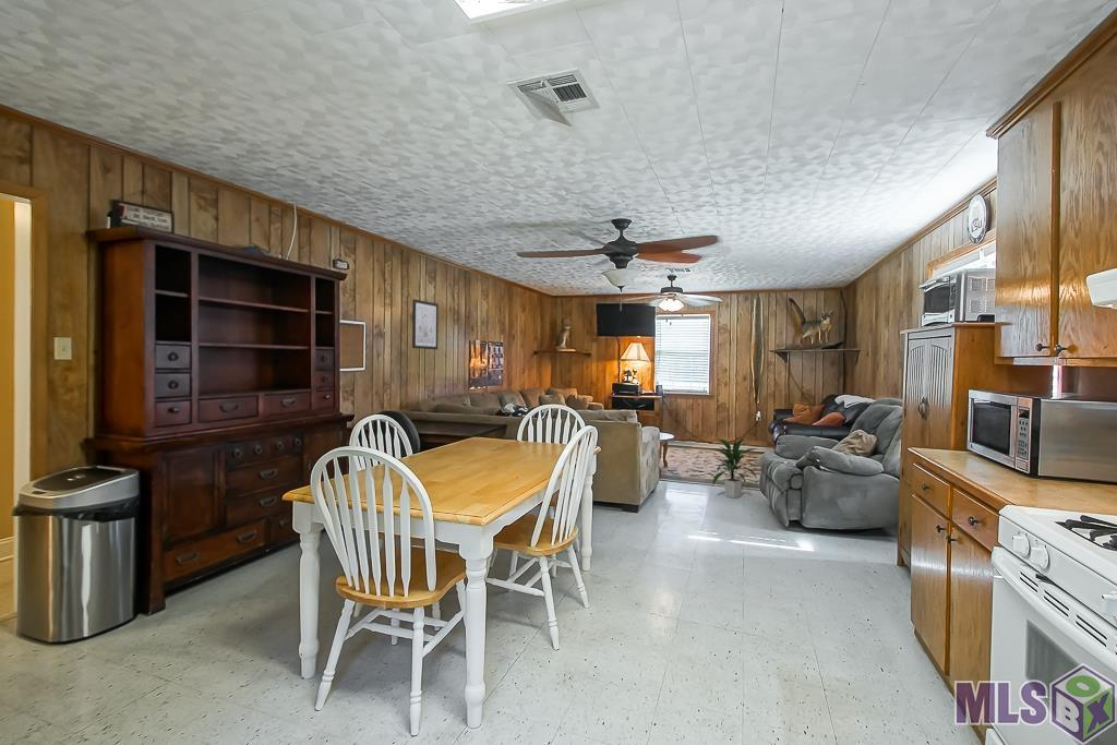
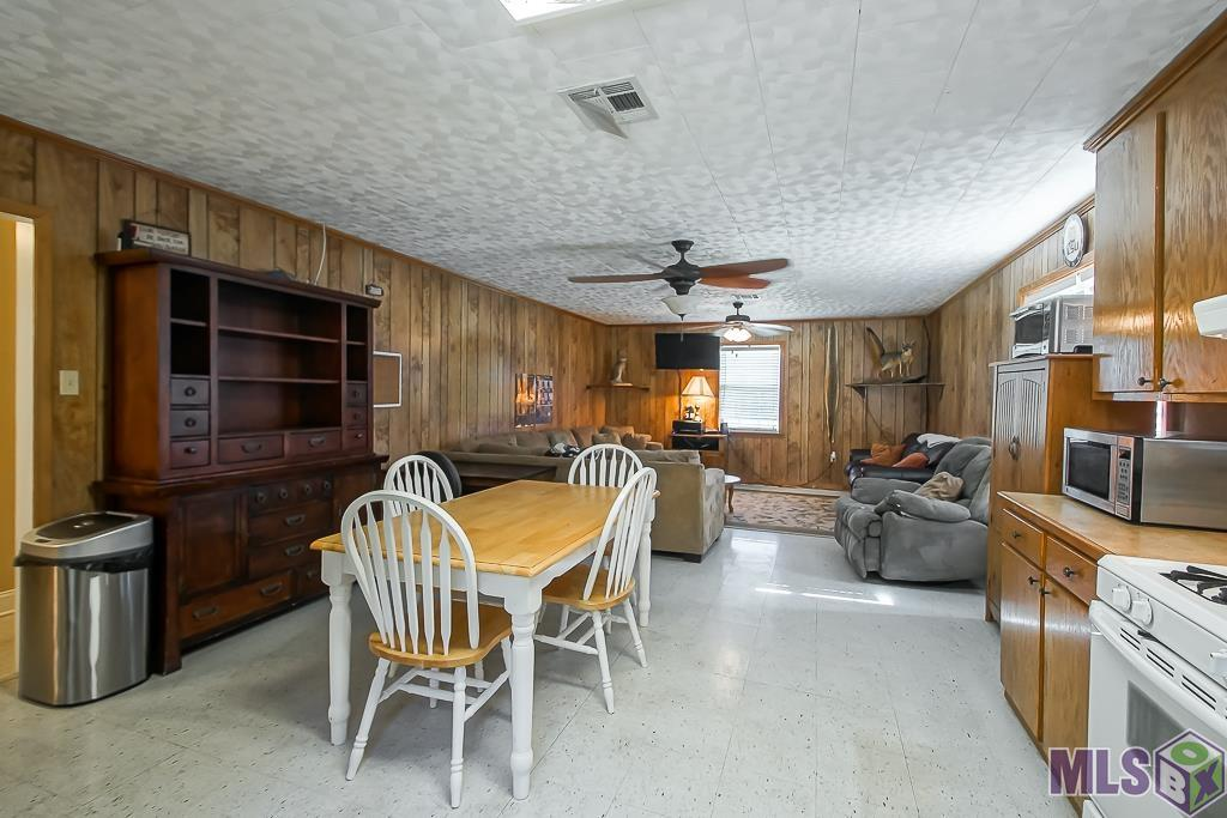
- indoor plant [711,436,759,500]
- wall art [411,298,440,350]
